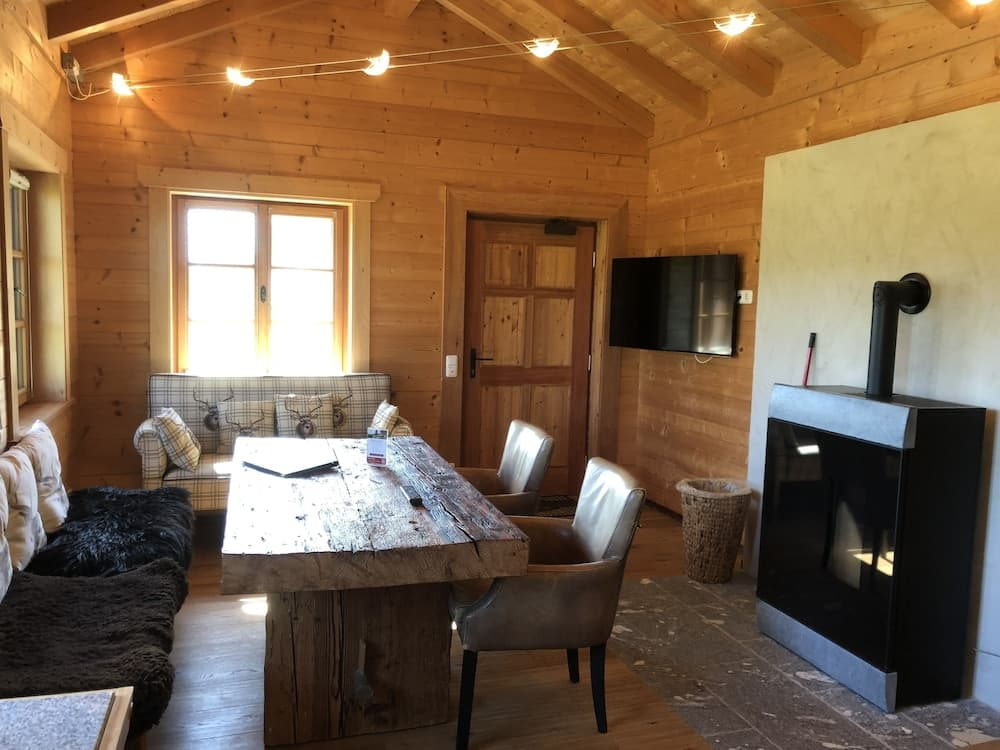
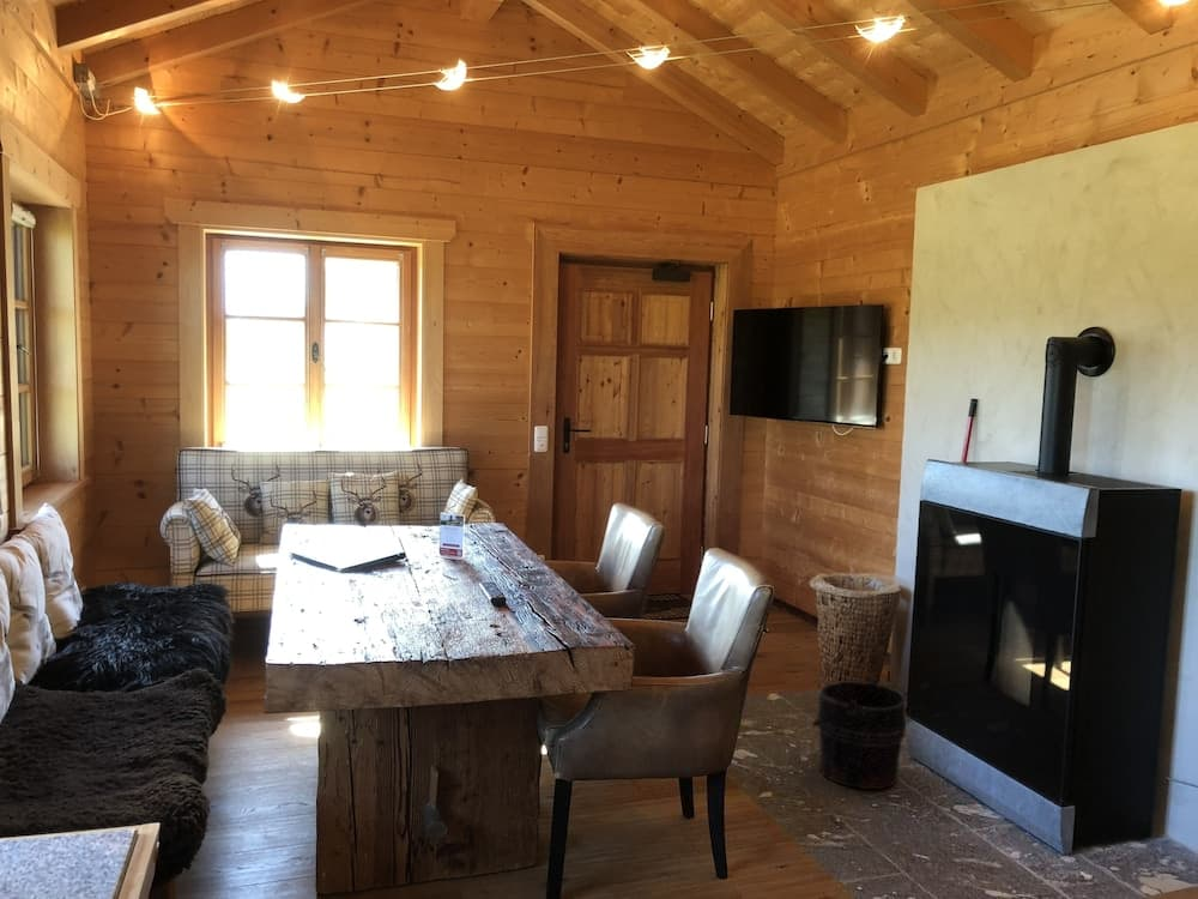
+ bucket [811,677,907,790]
